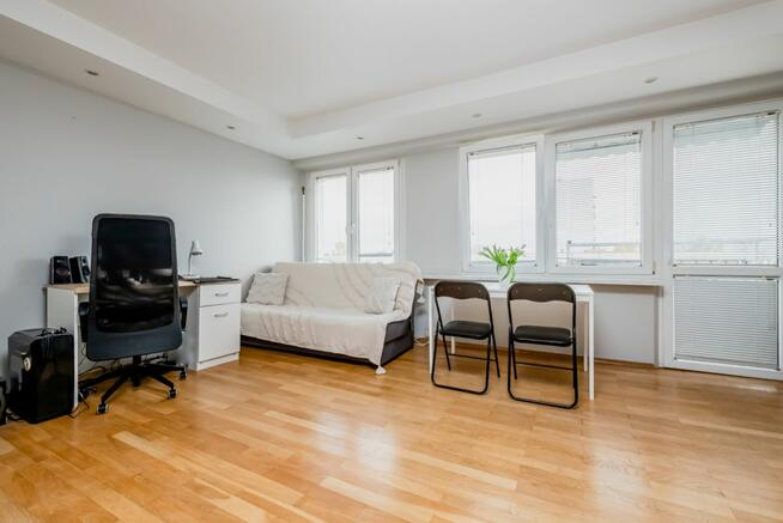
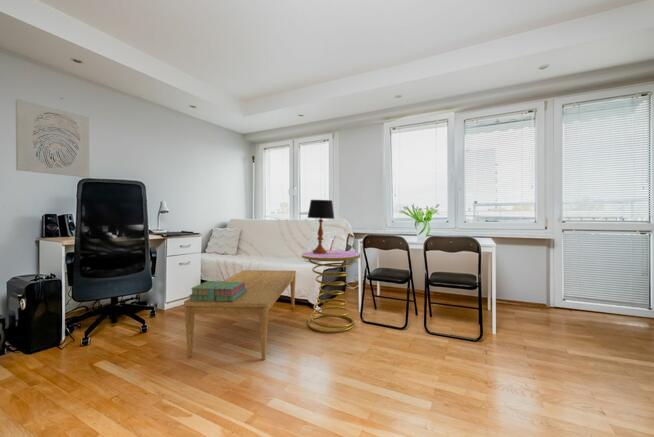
+ wall art [15,98,90,178]
+ table lamp [306,199,335,254]
+ coffee table [183,269,297,361]
+ side table [301,249,361,334]
+ stack of books [188,280,246,302]
